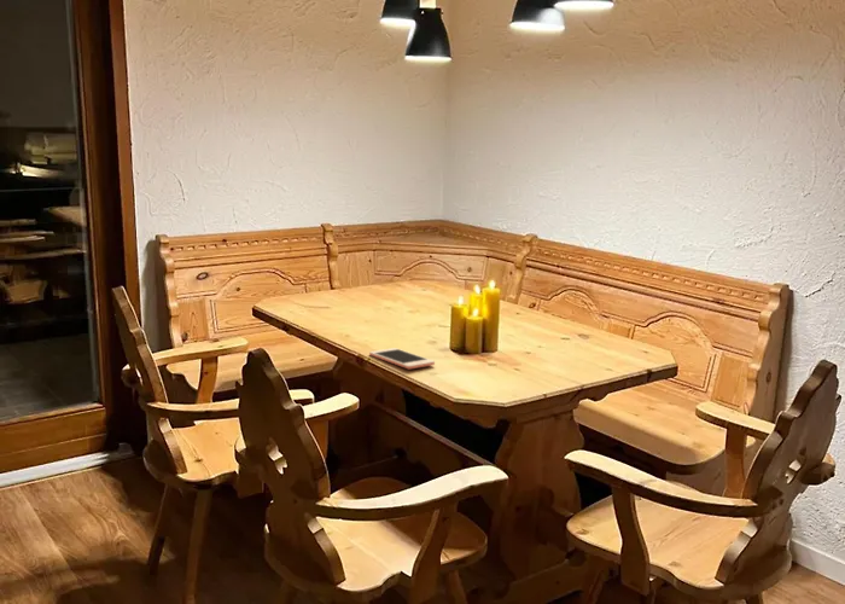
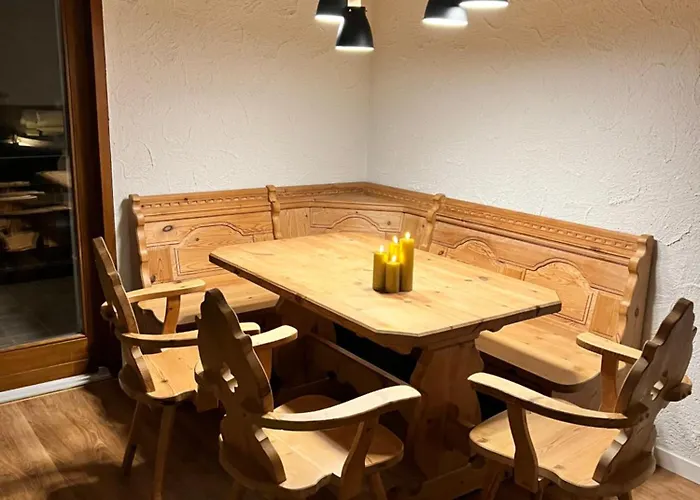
- cell phone [368,347,436,370]
